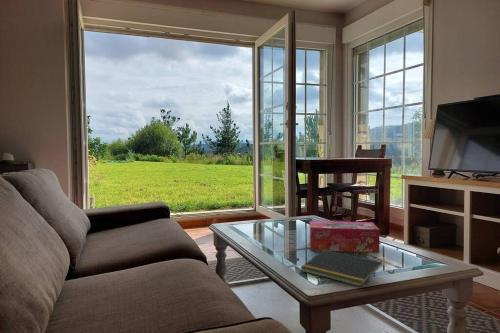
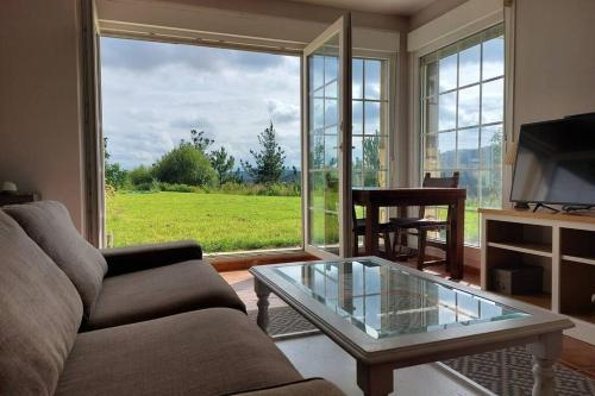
- notepad [299,250,383,288]
- tissue box [309,220,381,253]
